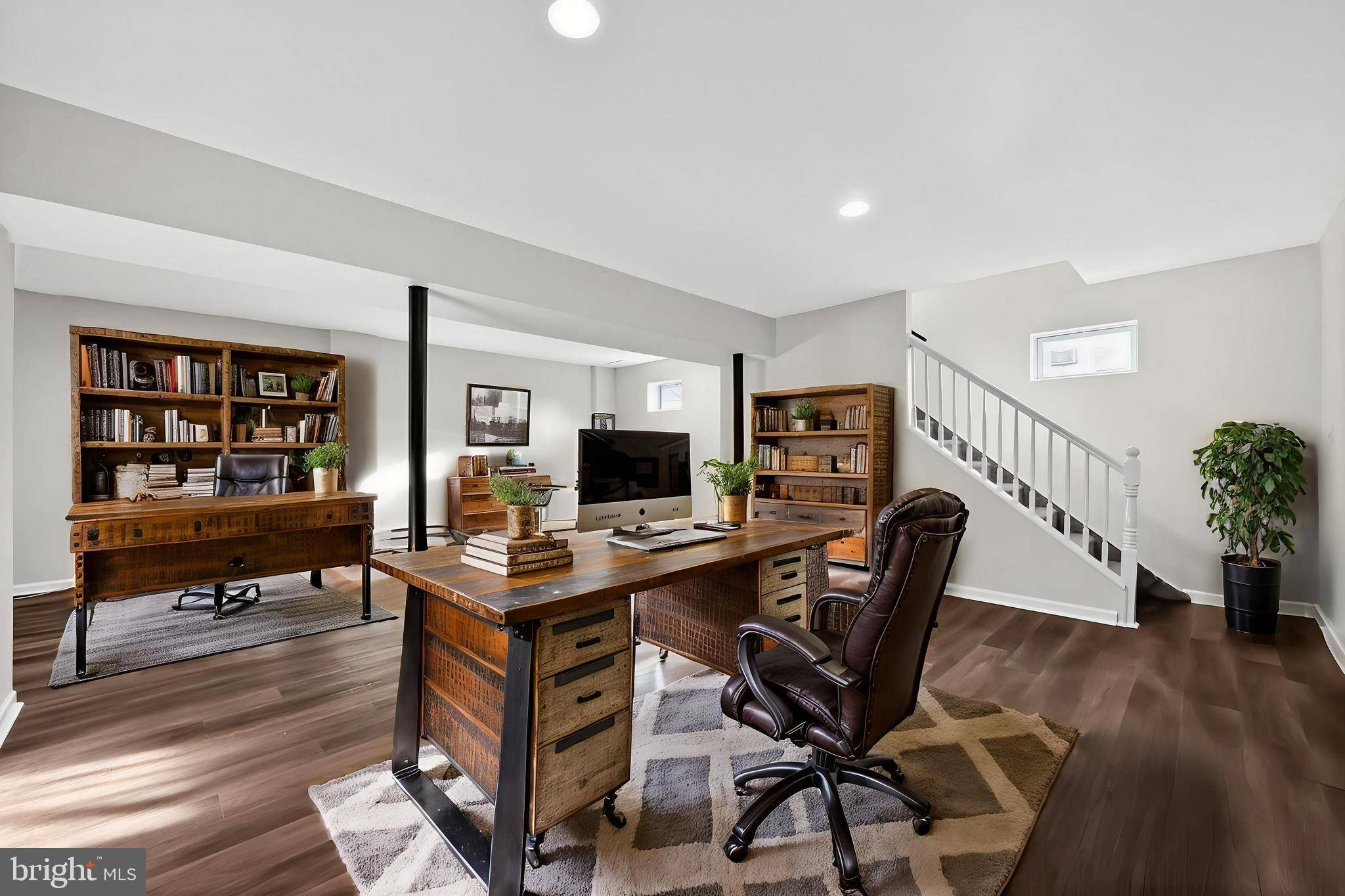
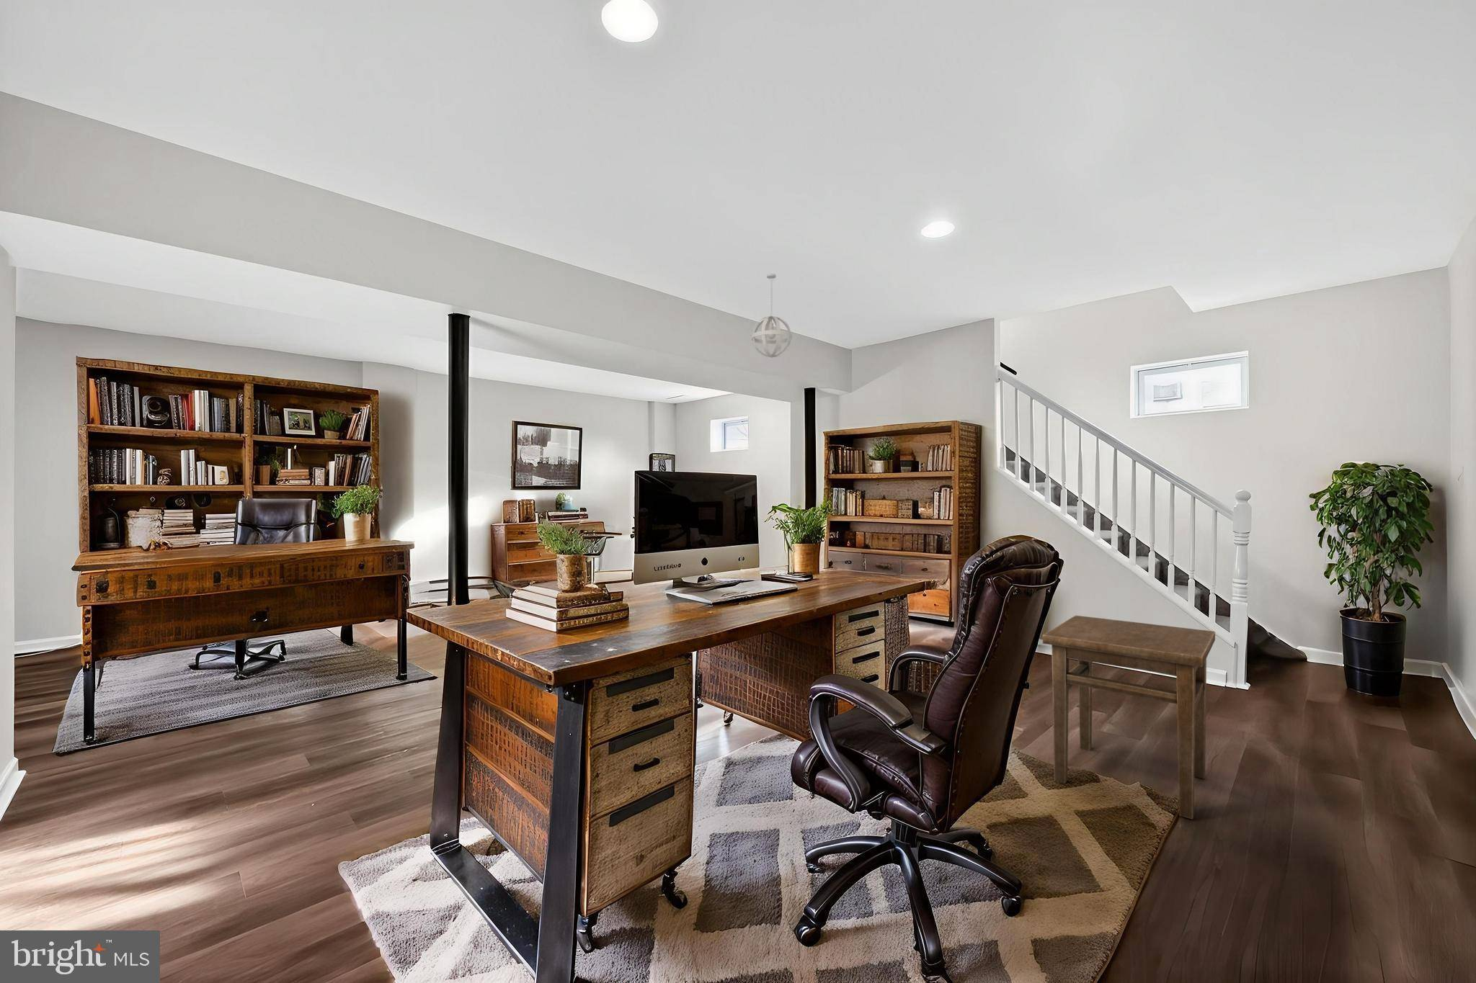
+ pendant light [751,273,792,359]
+ side table [1043,615,1216,821]
